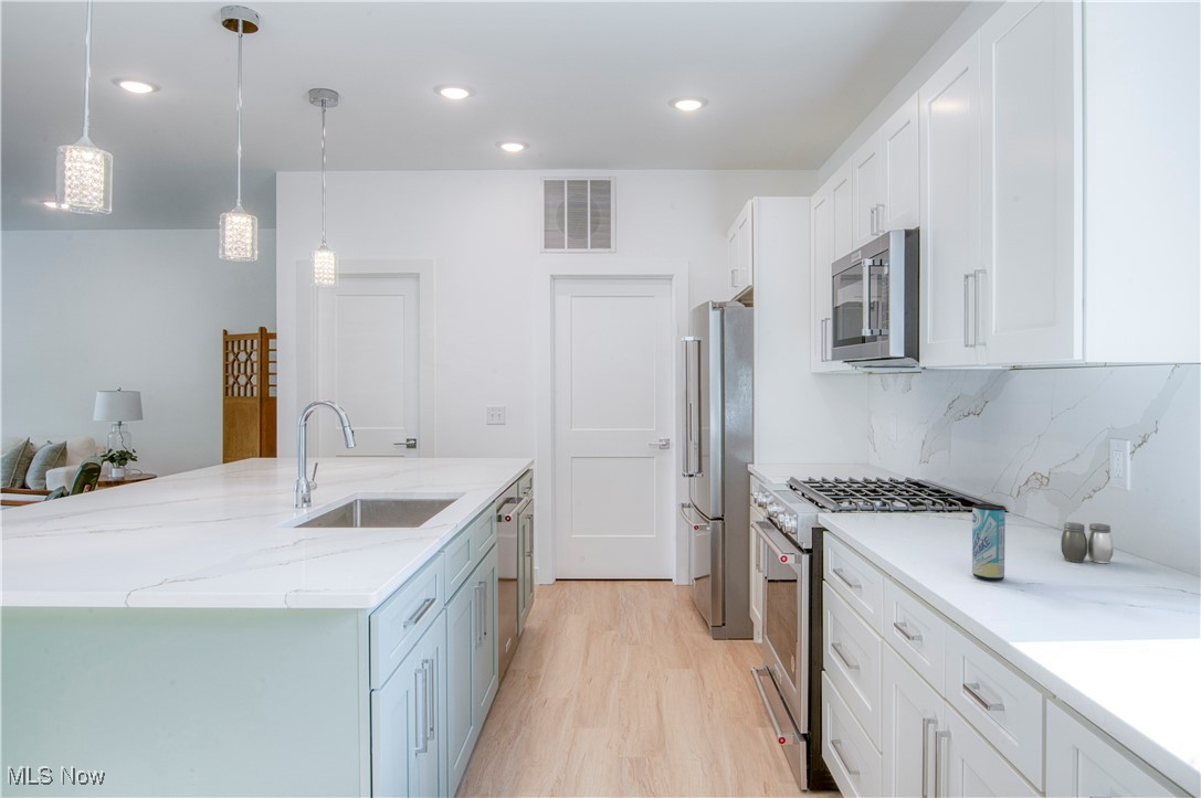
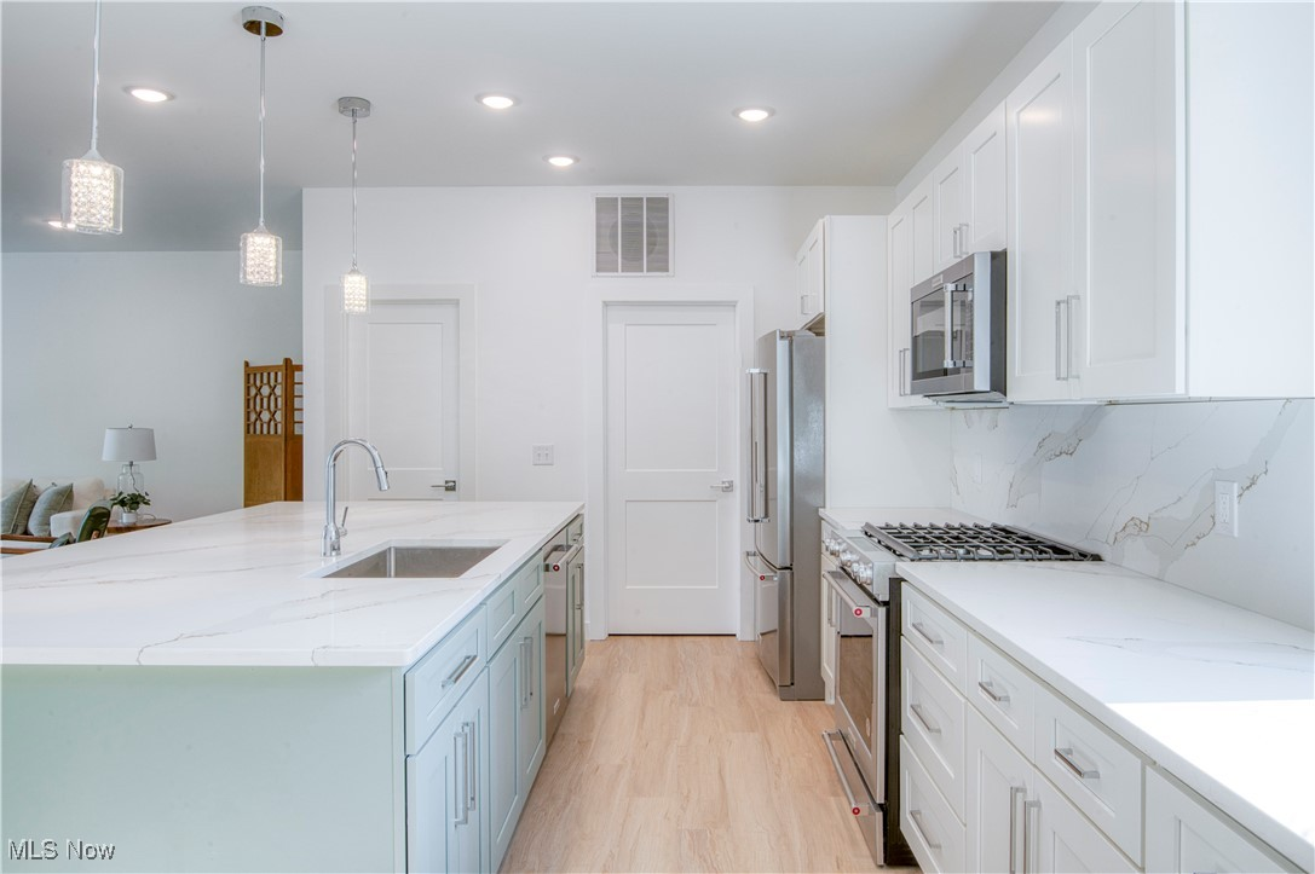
- beverage can [971,503,1007,582]
- salt and pepper shaker [1060,521,1115,564]
